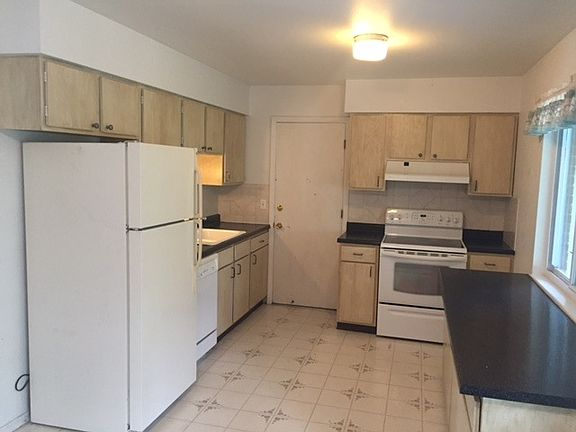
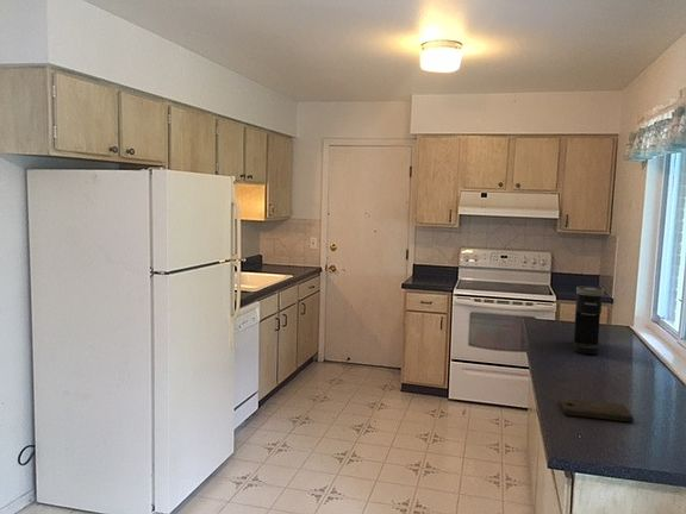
+ coffee maker [573,284,605,356]
+ cutting board [559,397,635,422]
